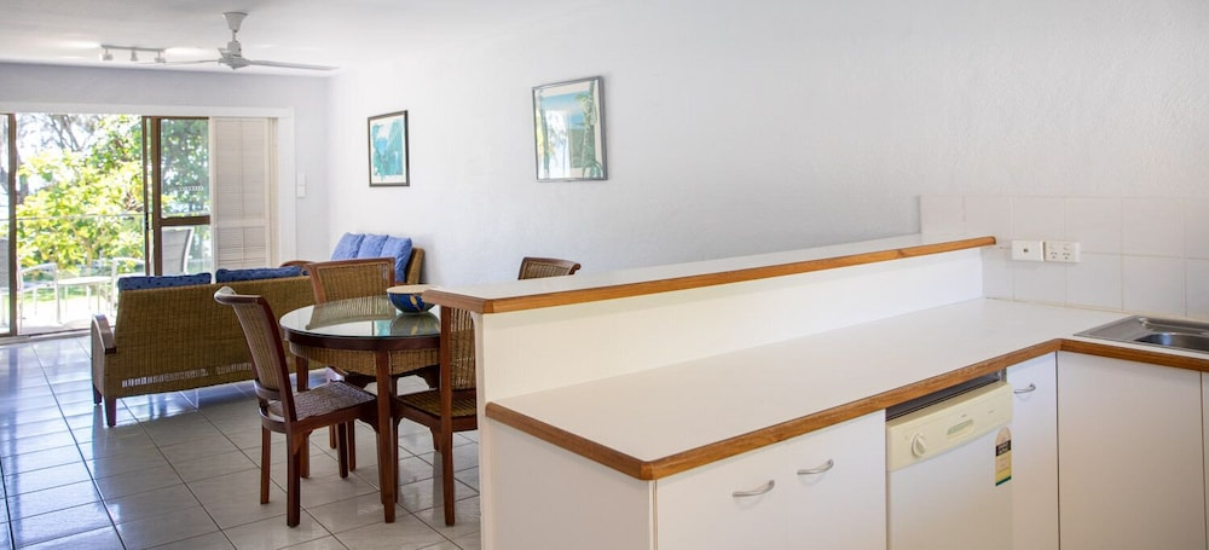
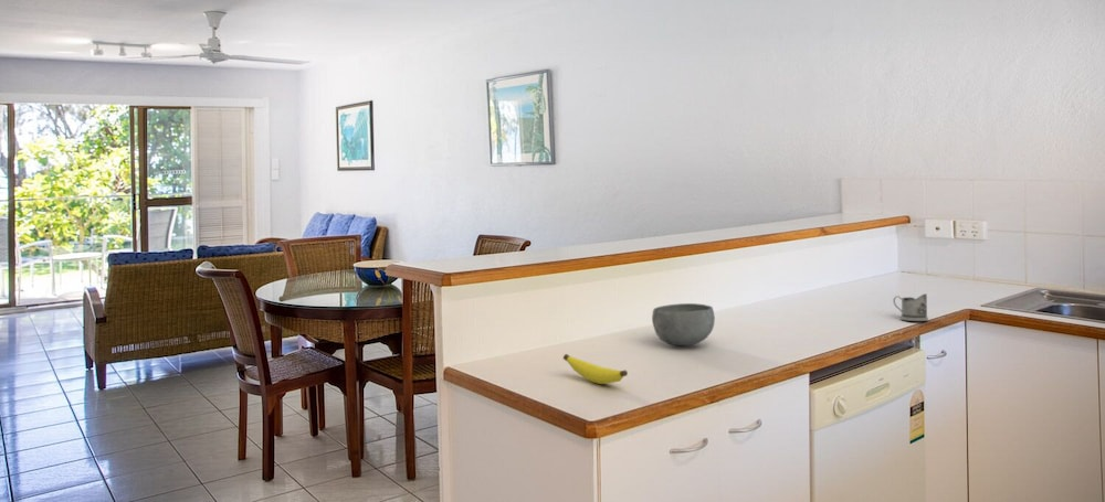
+ banana [562,353,629,385]
+ tea glass holder [892,292,929,322]
+ bowl [651,302,716,346]
